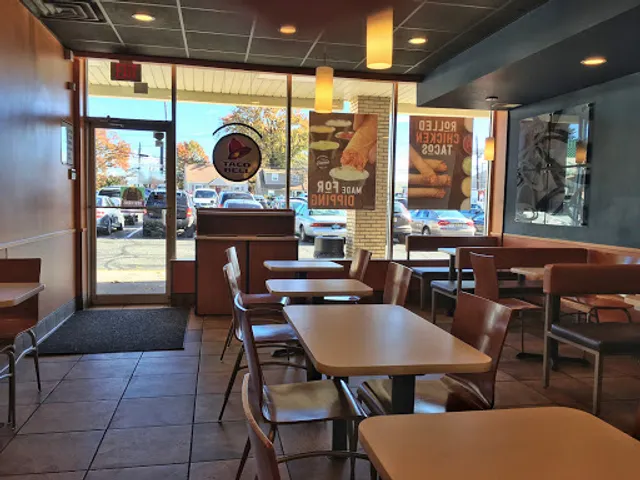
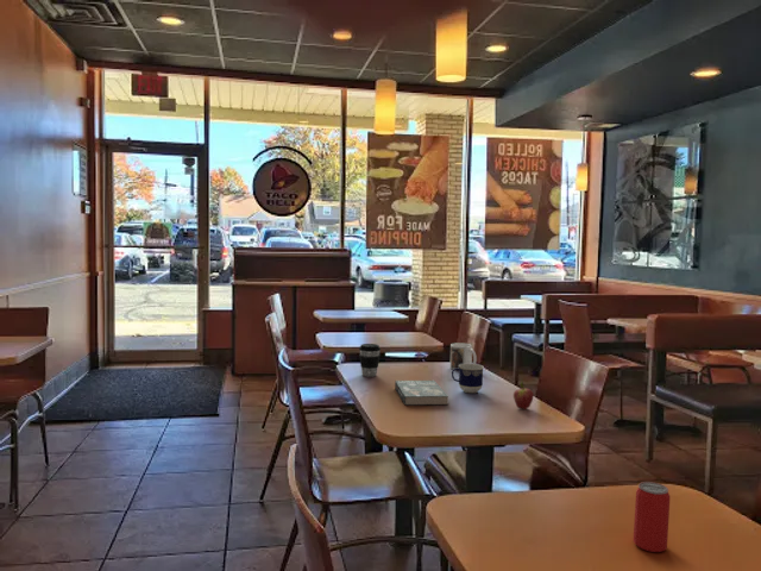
+ fruit [512,378,535,410]
+ mug [449,341,478,370]
+ cup [451,363,485,394]
+ beverage can [633,481,671,553]
+ coffee cup [358,343,382,378]
+ book [394,379,449,407]
